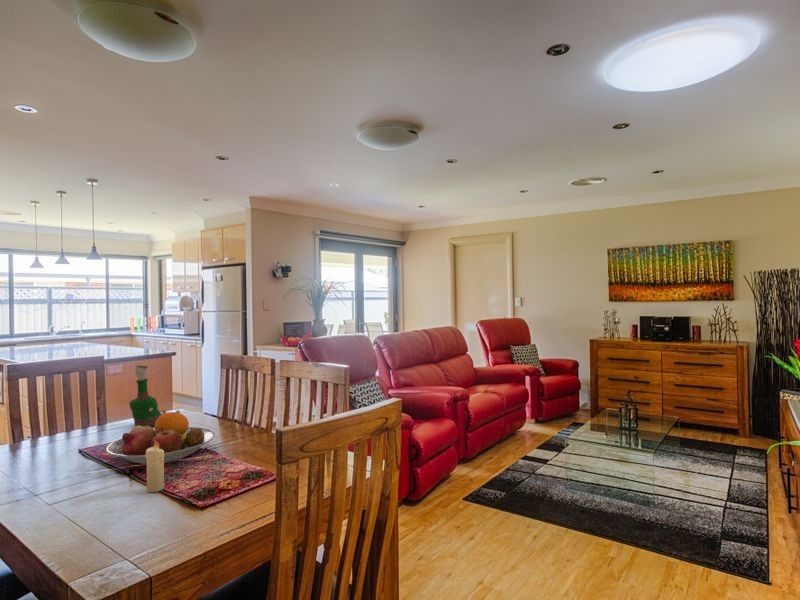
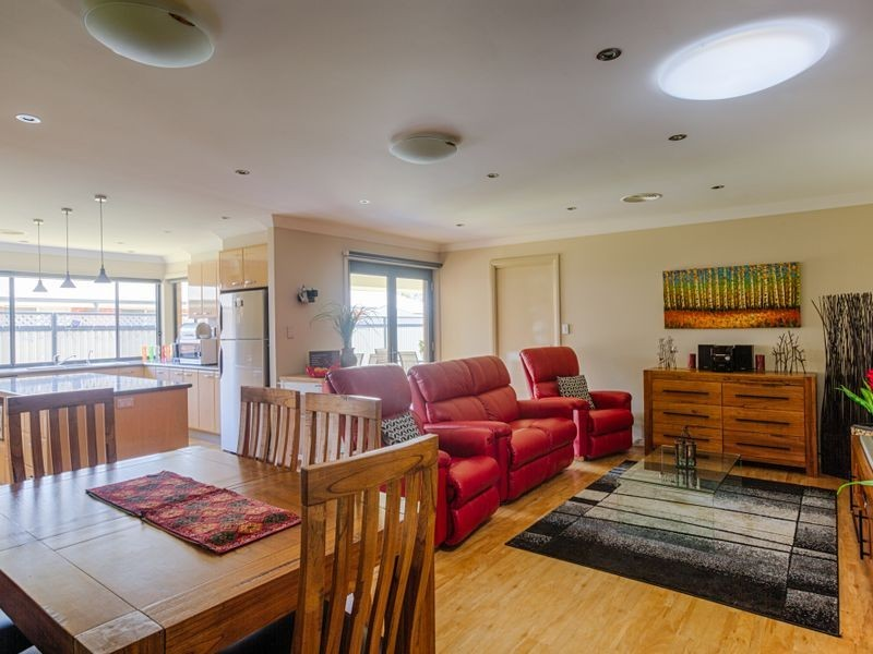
- fruit bowl [105,409,216,466]
- candle [145,440,165,493]
- grog bottle [128,365,162,427]
